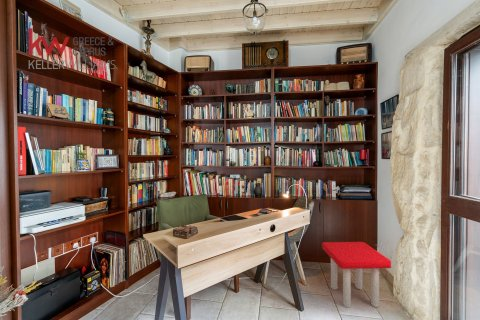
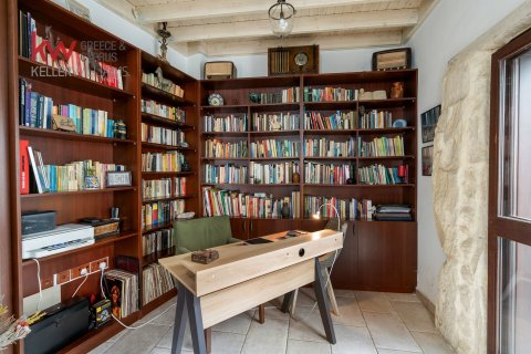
- stool [321,241,392,309]
